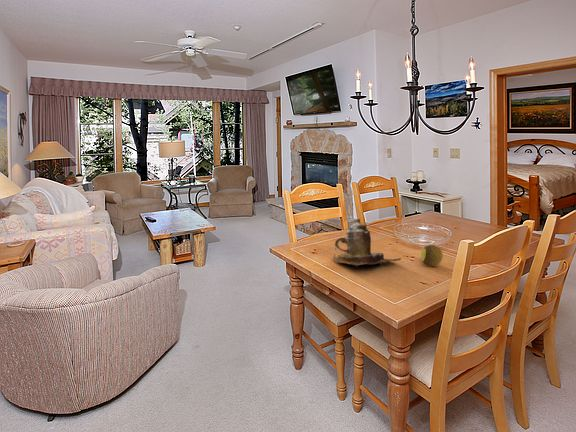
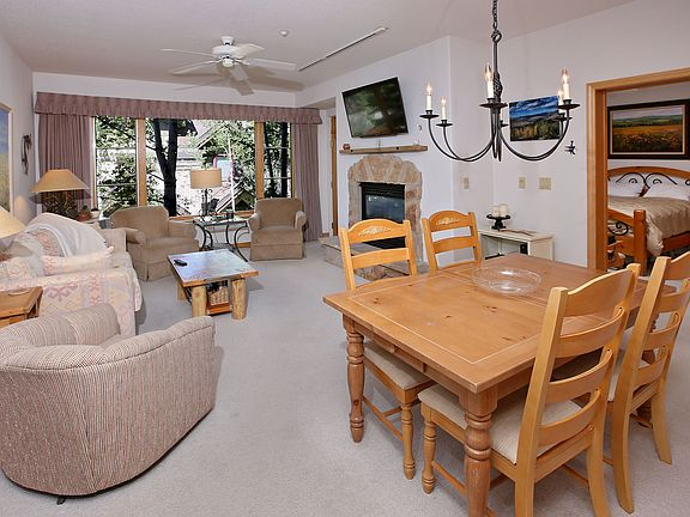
- teapot [331,218,402,267]
- fruit [420,244,444,267]
